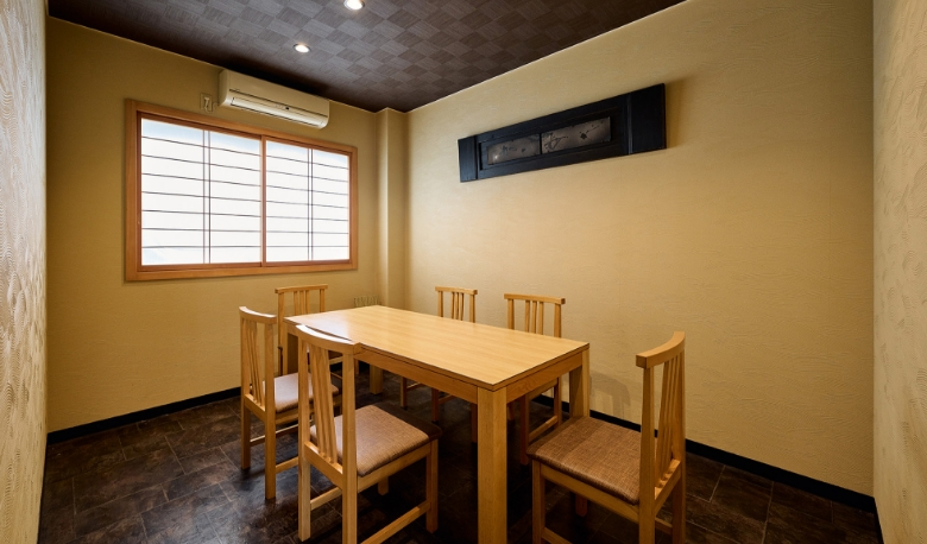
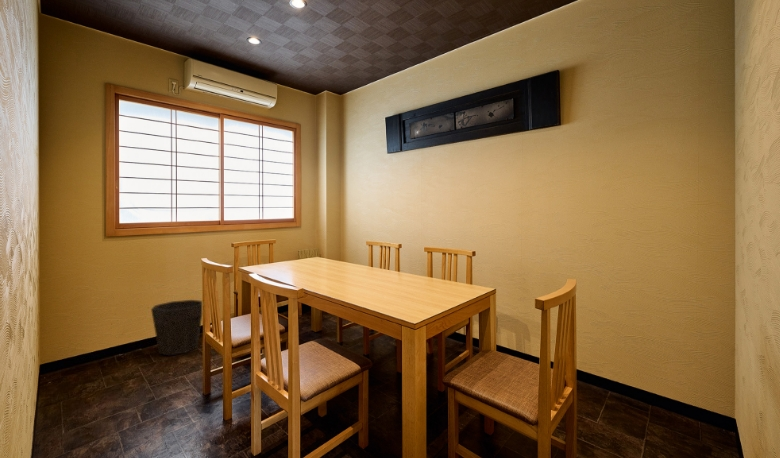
+ waste bin [150,299,203,356]
